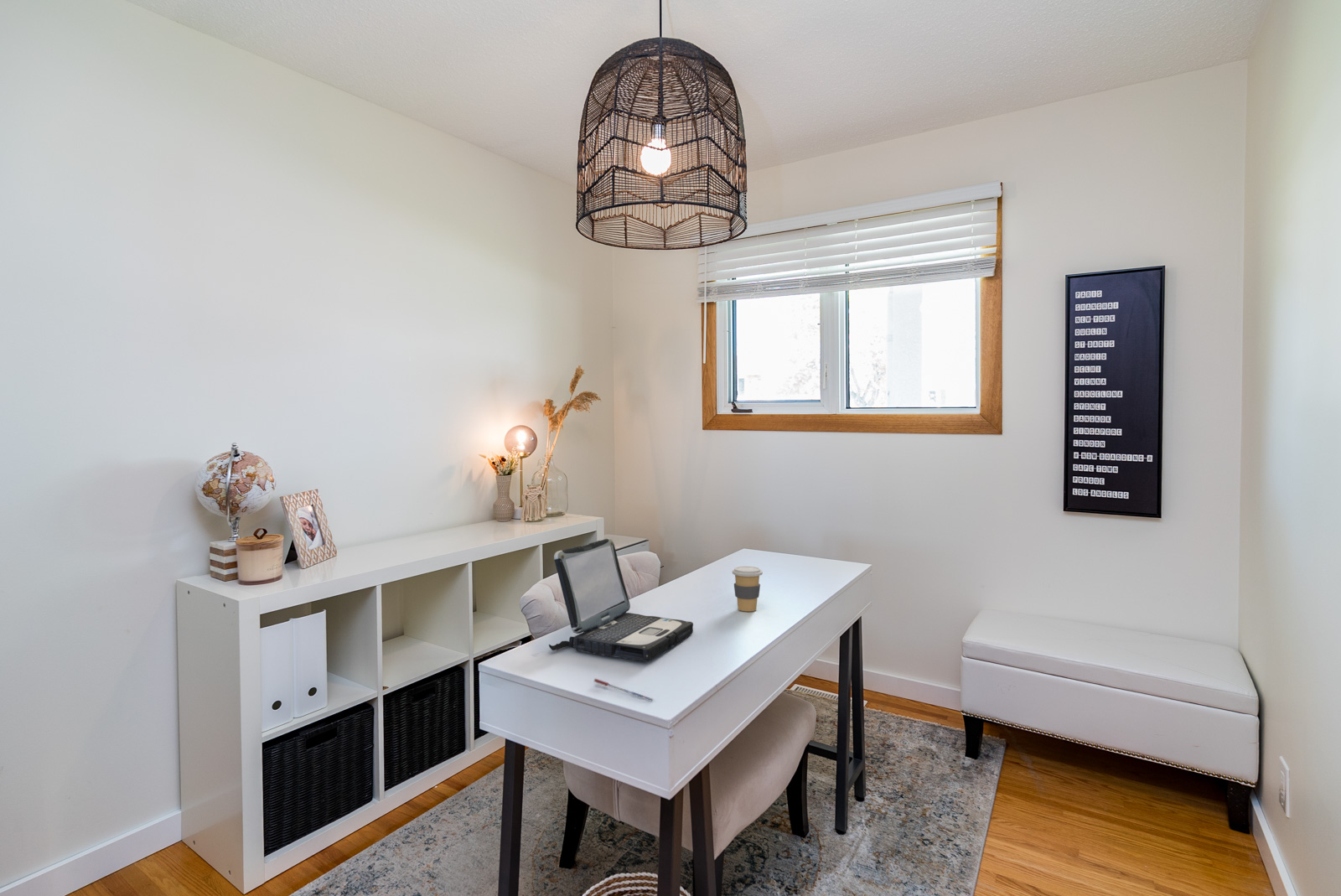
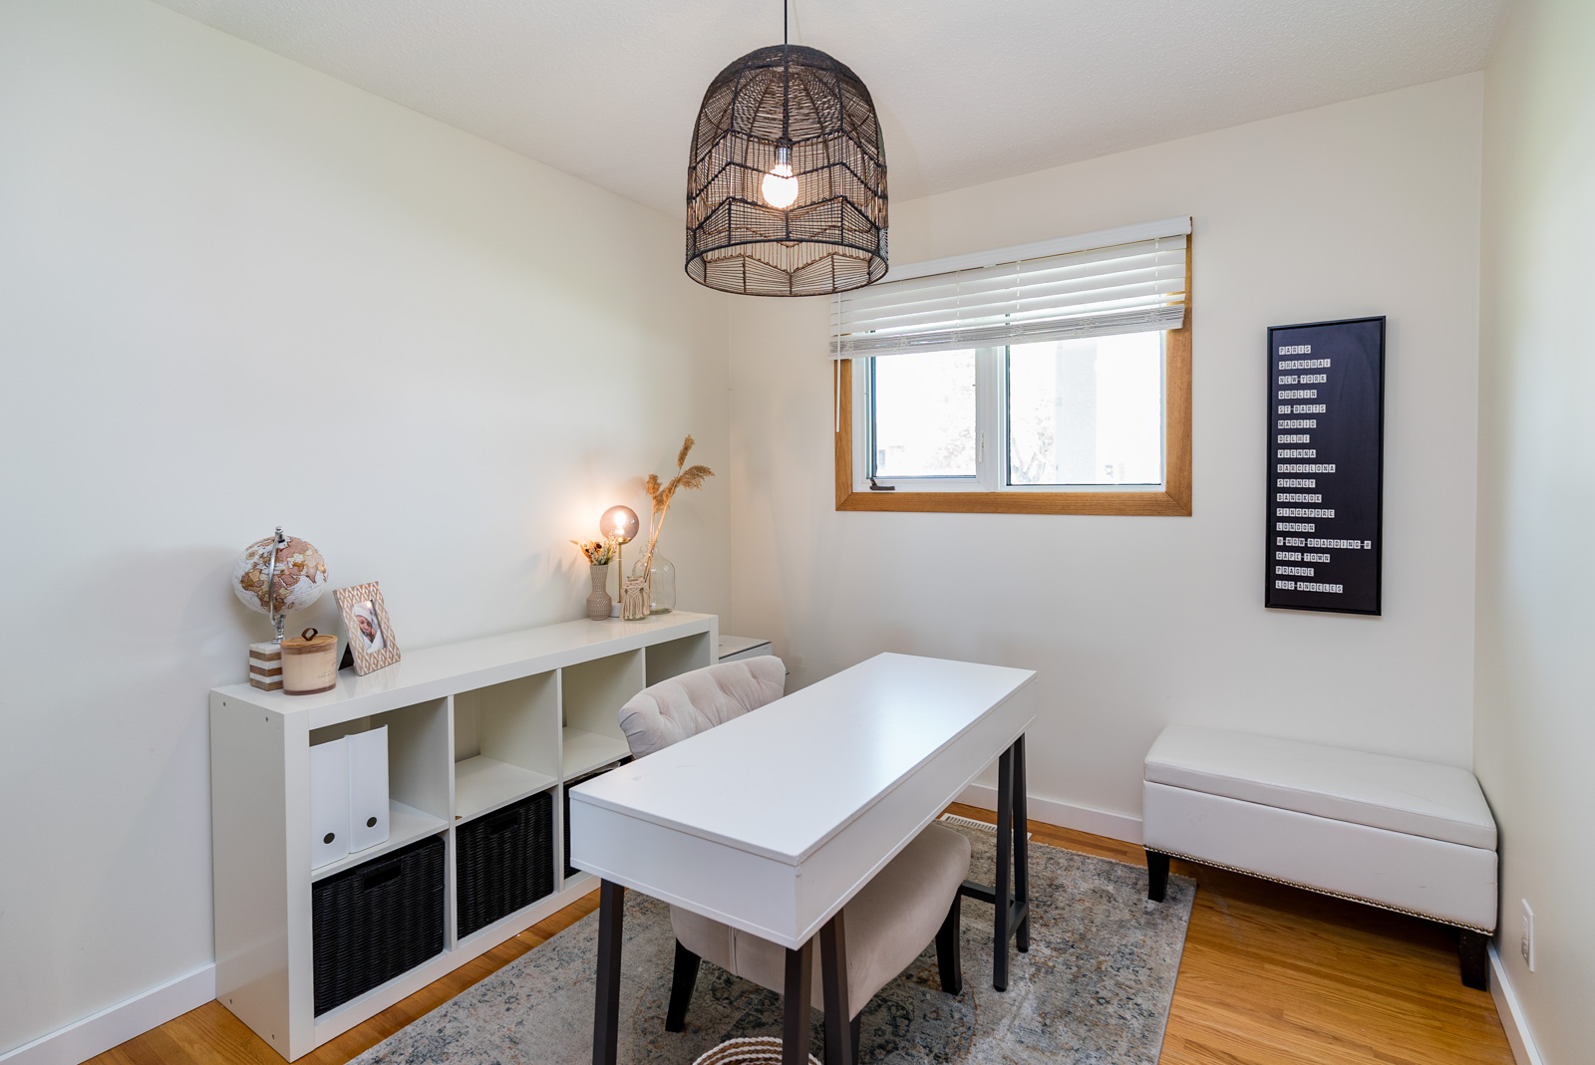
- pen [593,678,655,702]
- coffee cup [732,566,764,612]
- laptop [548,537,694,662]
